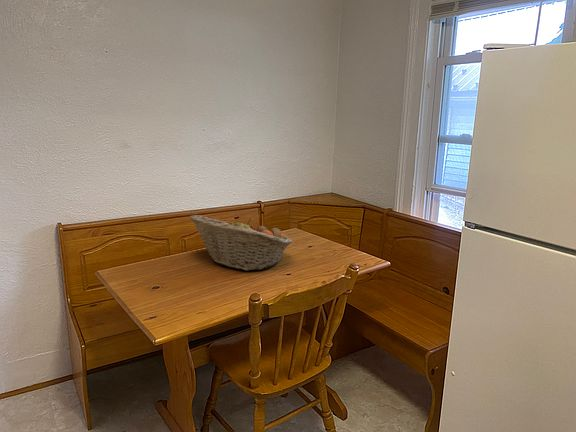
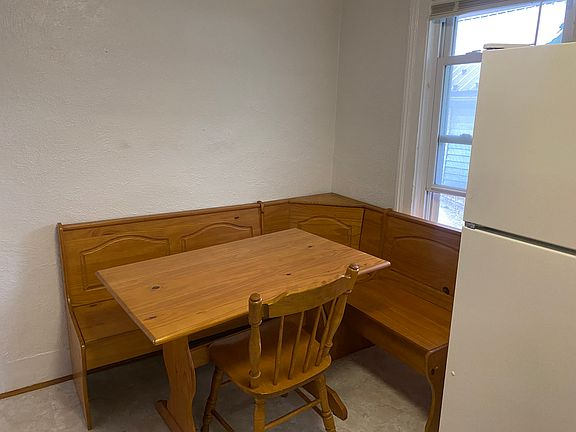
- fruit basket [189,214,293,272]
